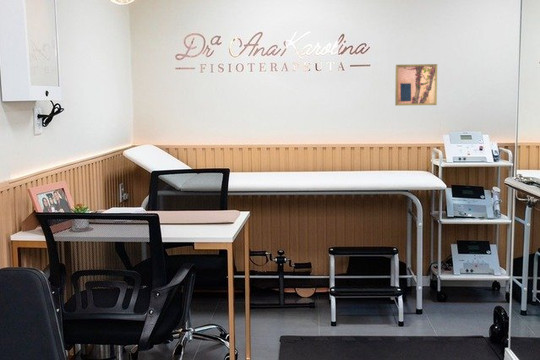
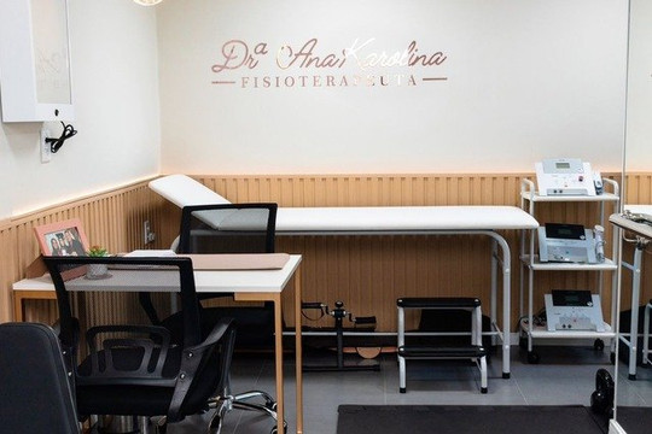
- wall art [394,63,438,107]
